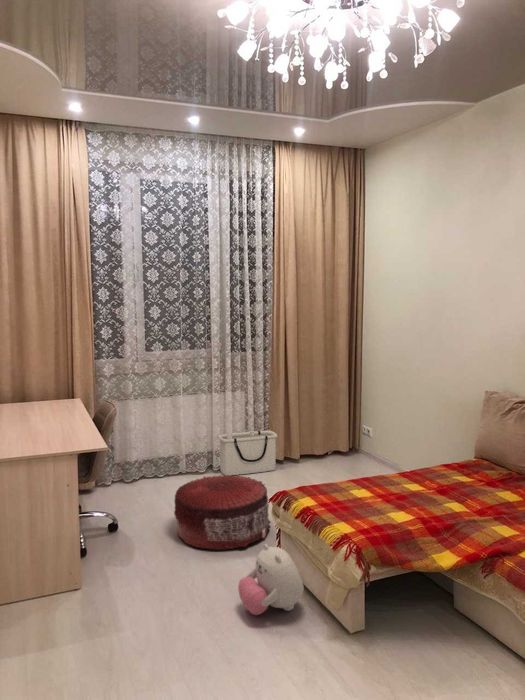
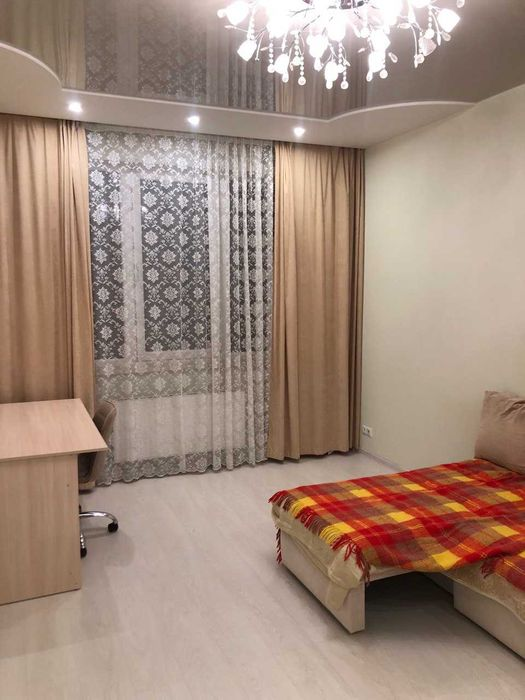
- plush toy [237,543,305,616]
- pouf [173,474,272,551]
- storage bin [217,429,278,476]
